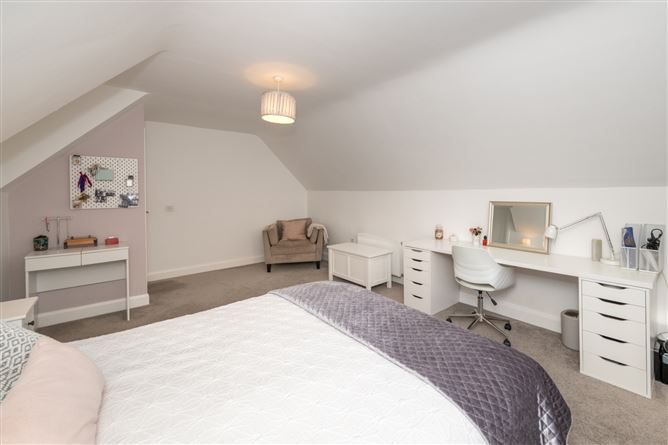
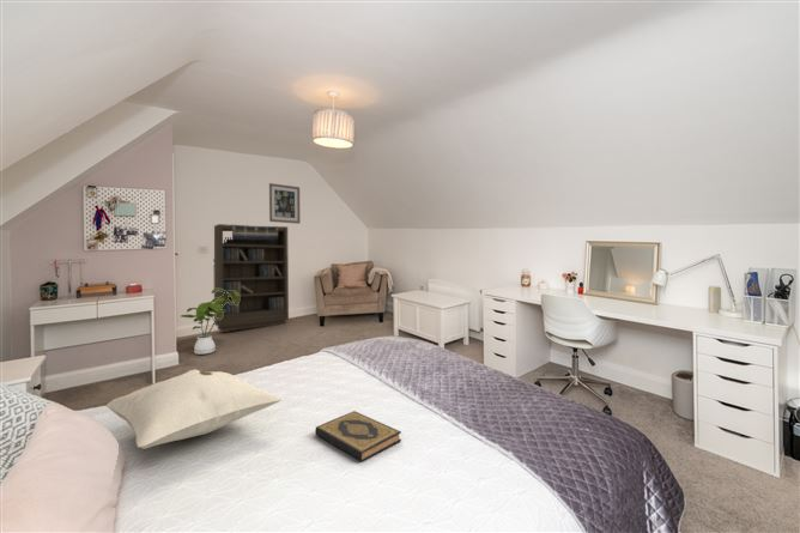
+ house plant [180,289,240,356]
+ hardback book [314,410,402,462]
+ bookcase [212,223,290,333]
+ wall art [268,182,301,225]
+ cushion [104,369,283,450]
